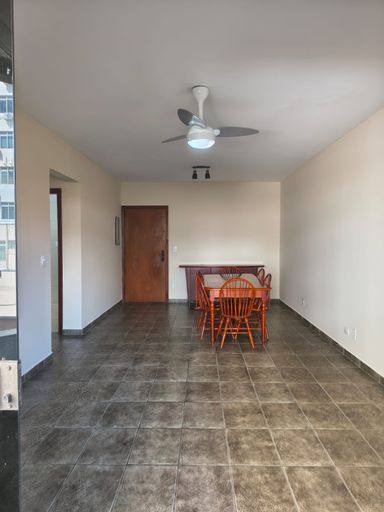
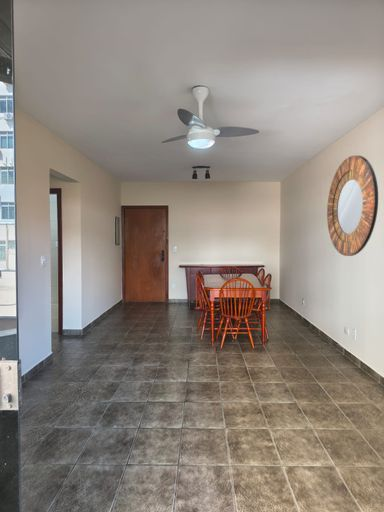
+ home mirror [326,155,379,257]
